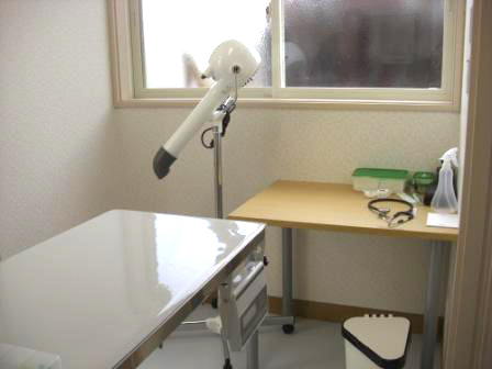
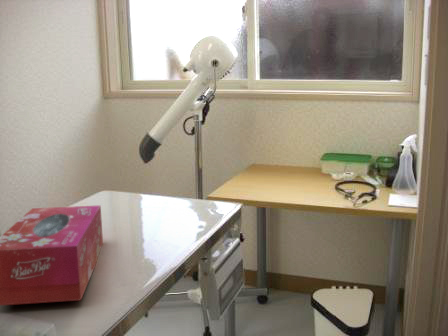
+ tissue box [0,204,104,306]
